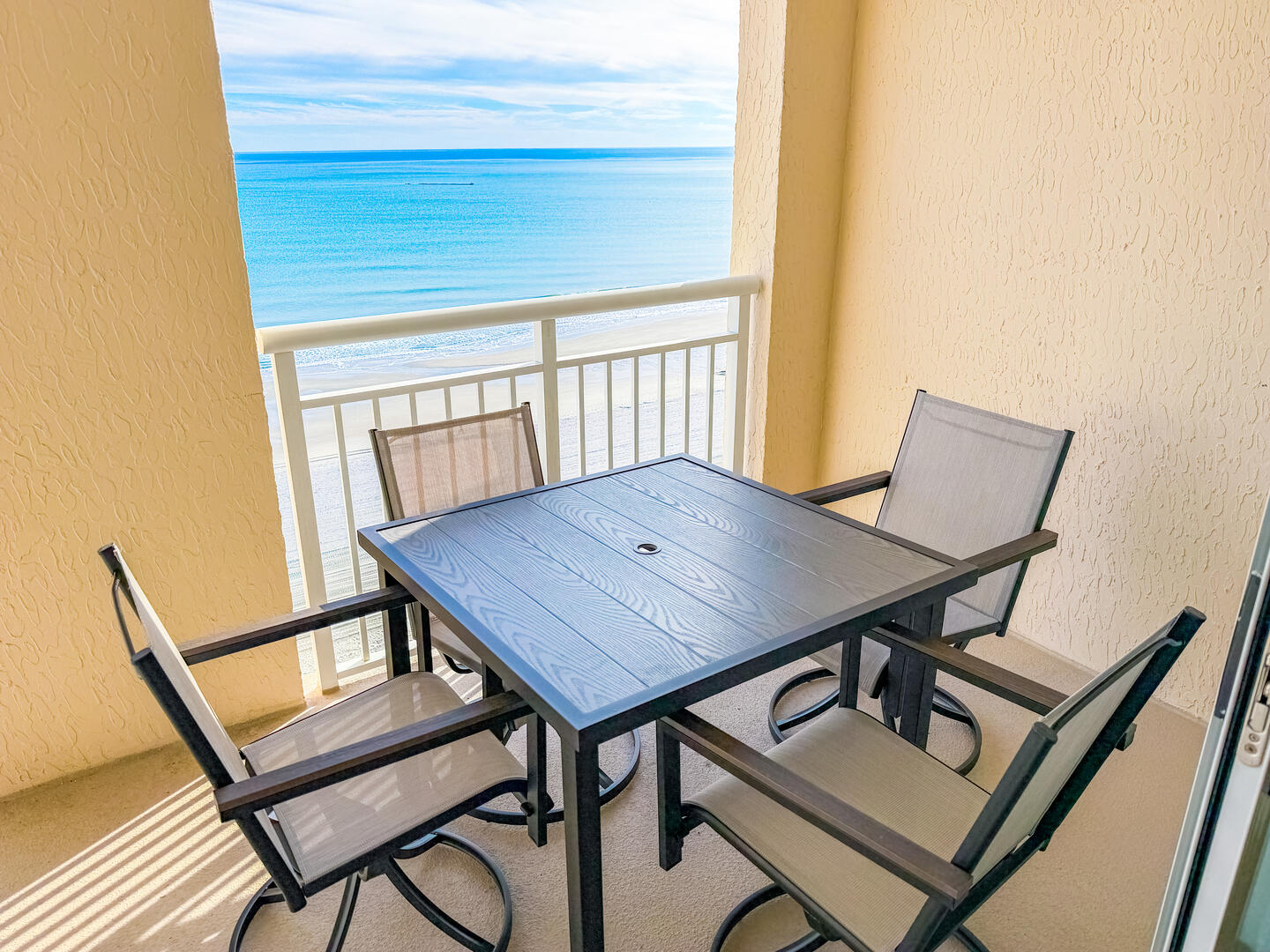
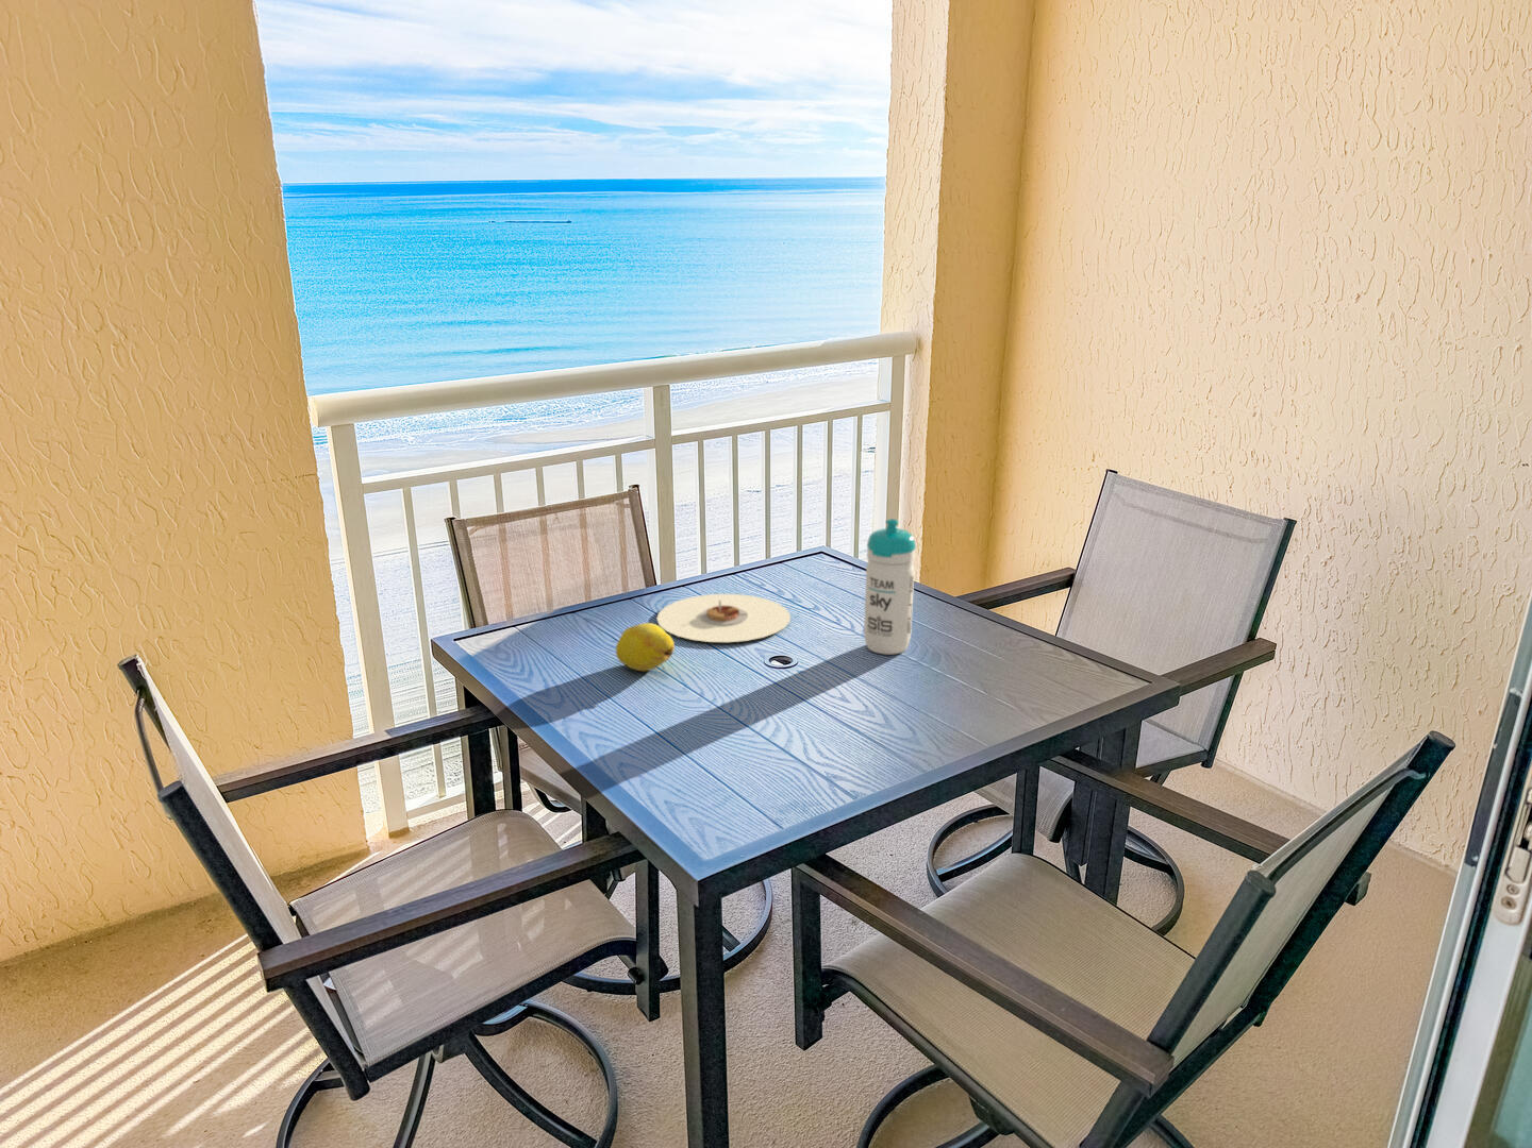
+ water bottle [863,517,917,656]
+ fruit [615,622,676,672]
+ plate [655,593,791,643]
